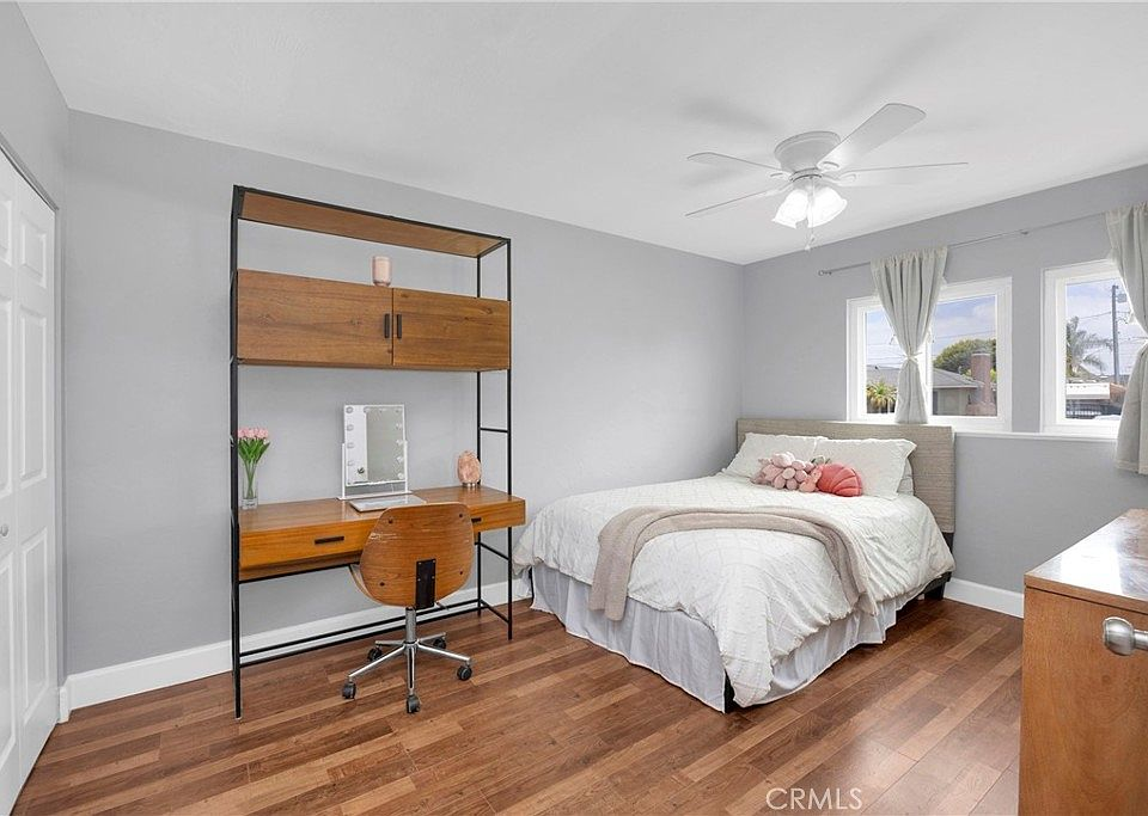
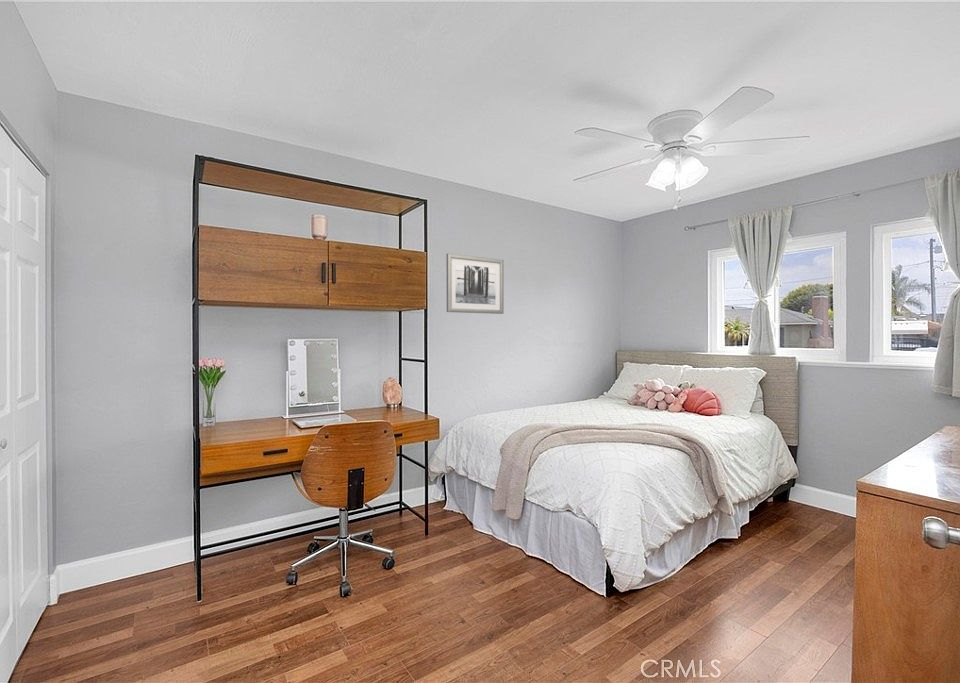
+ wall art [445,252,505,315]
